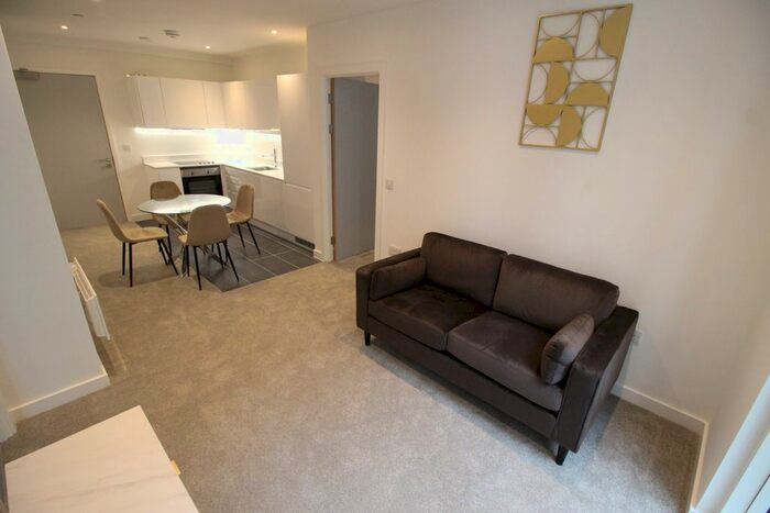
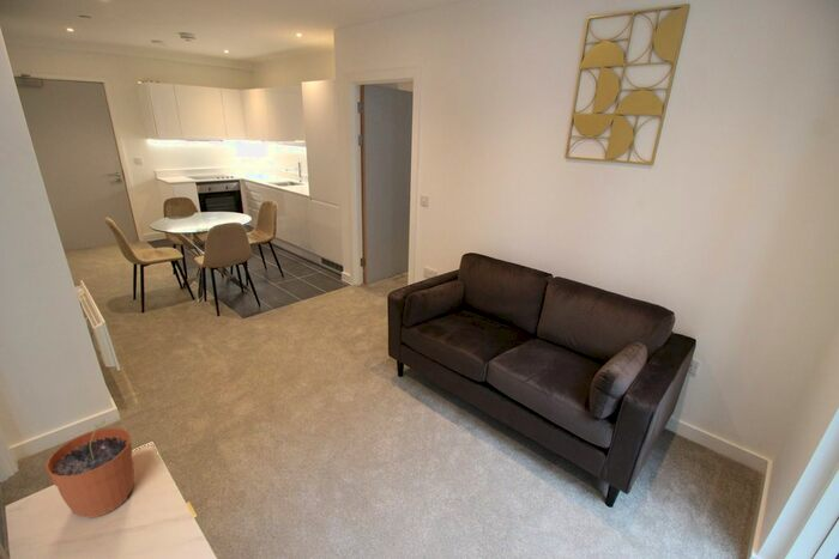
+ plant pot [44,419,135,519]
